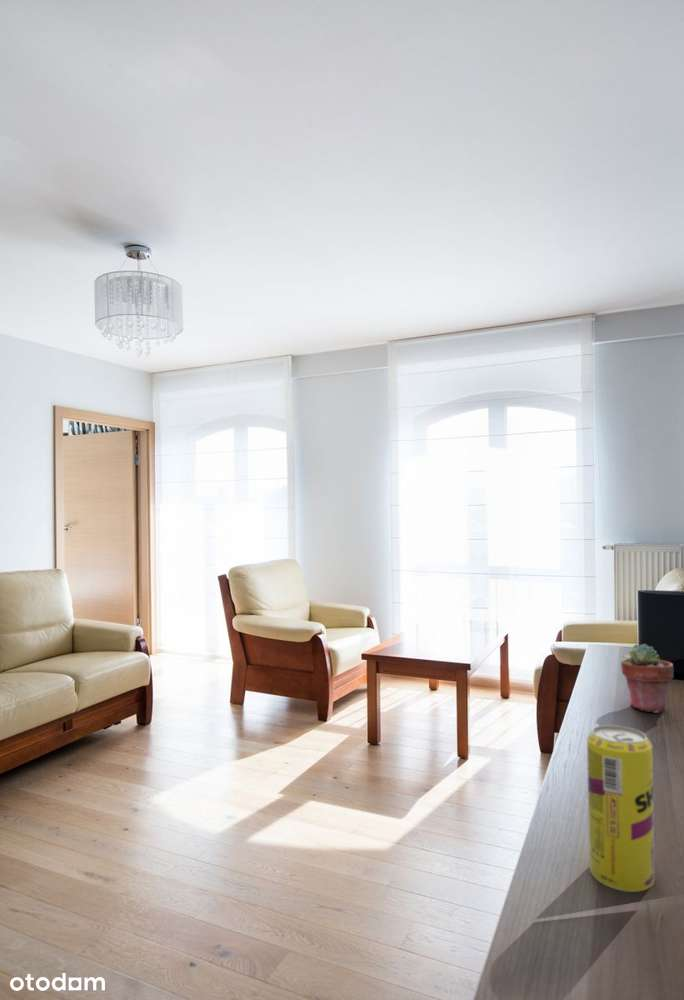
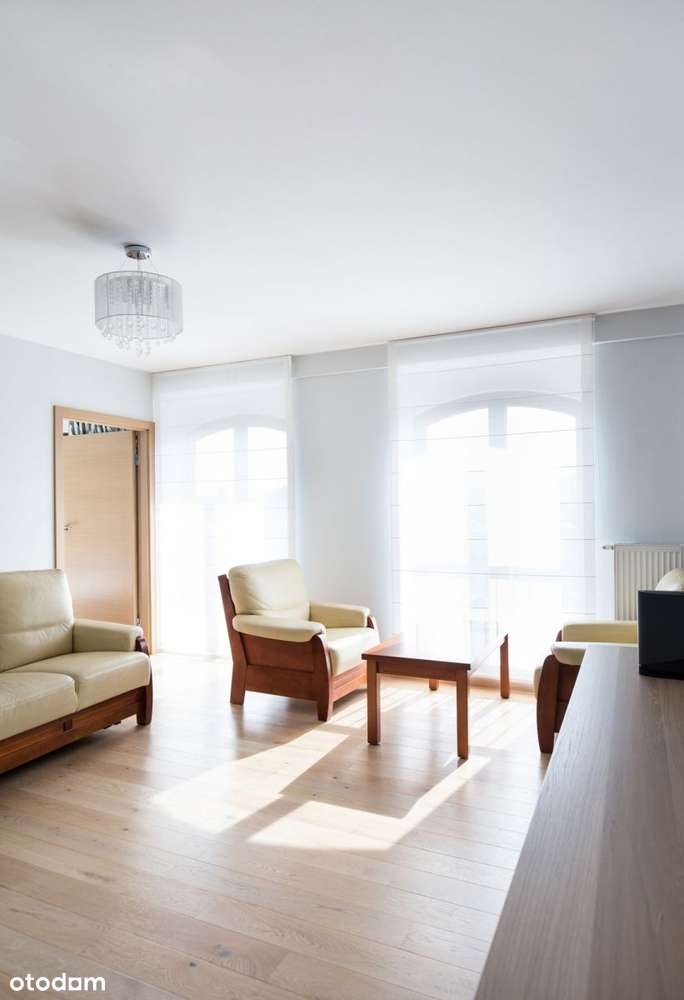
- potted succulent [620,643,674,714]
- beverage can [586,724,656,893]
